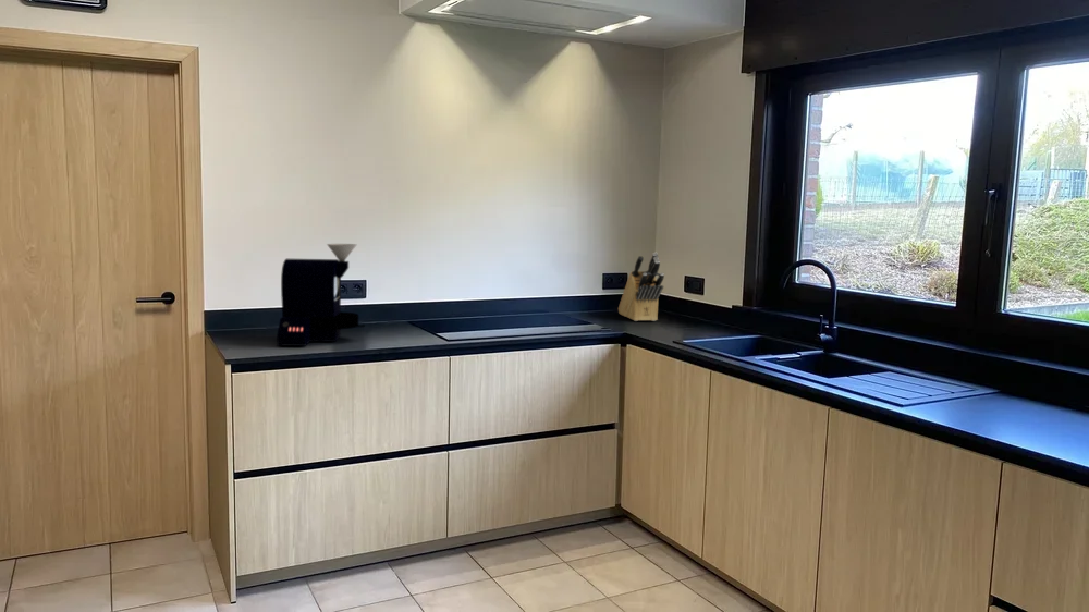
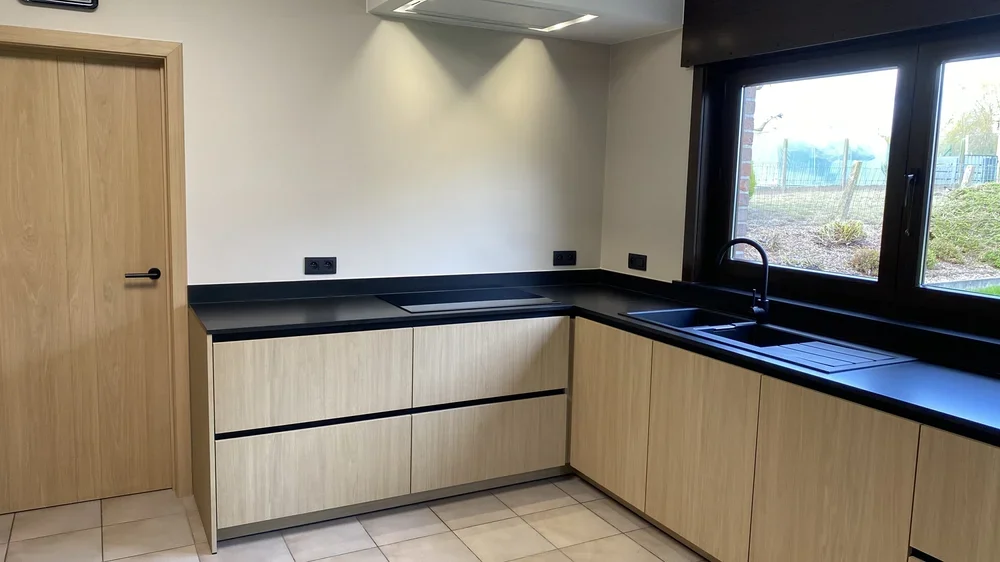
- coffee roaster [276,243,366,347]
- knife block [617,252,665,322]
